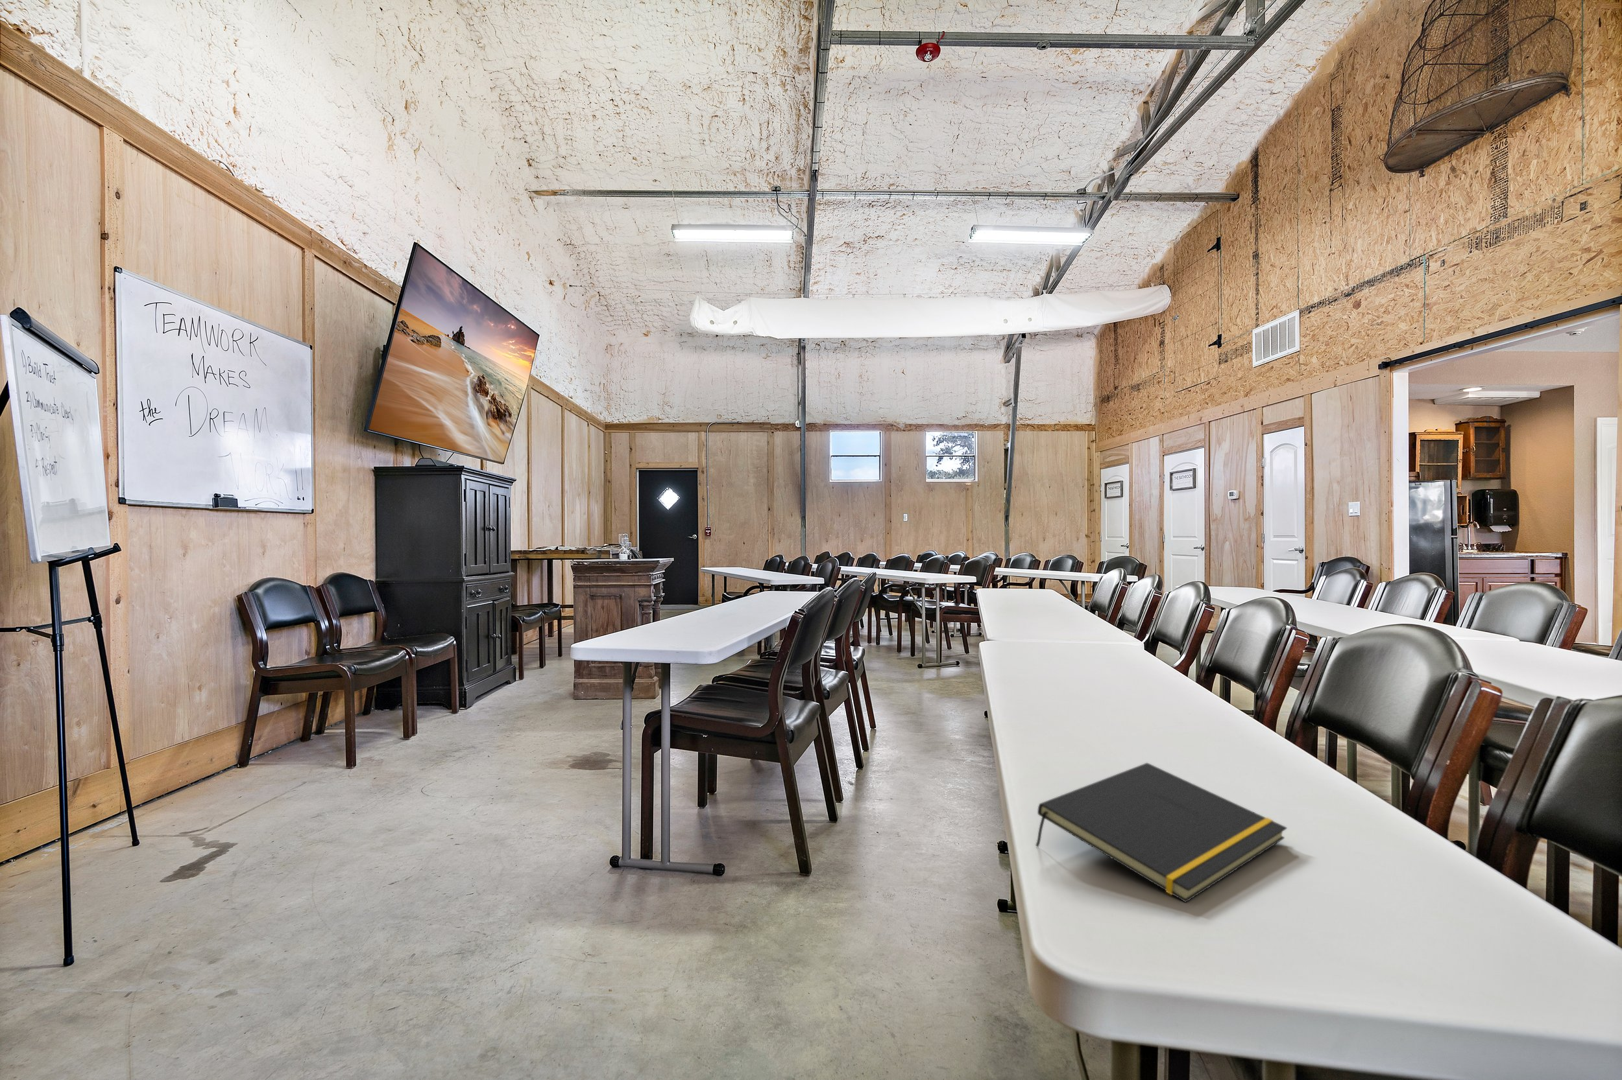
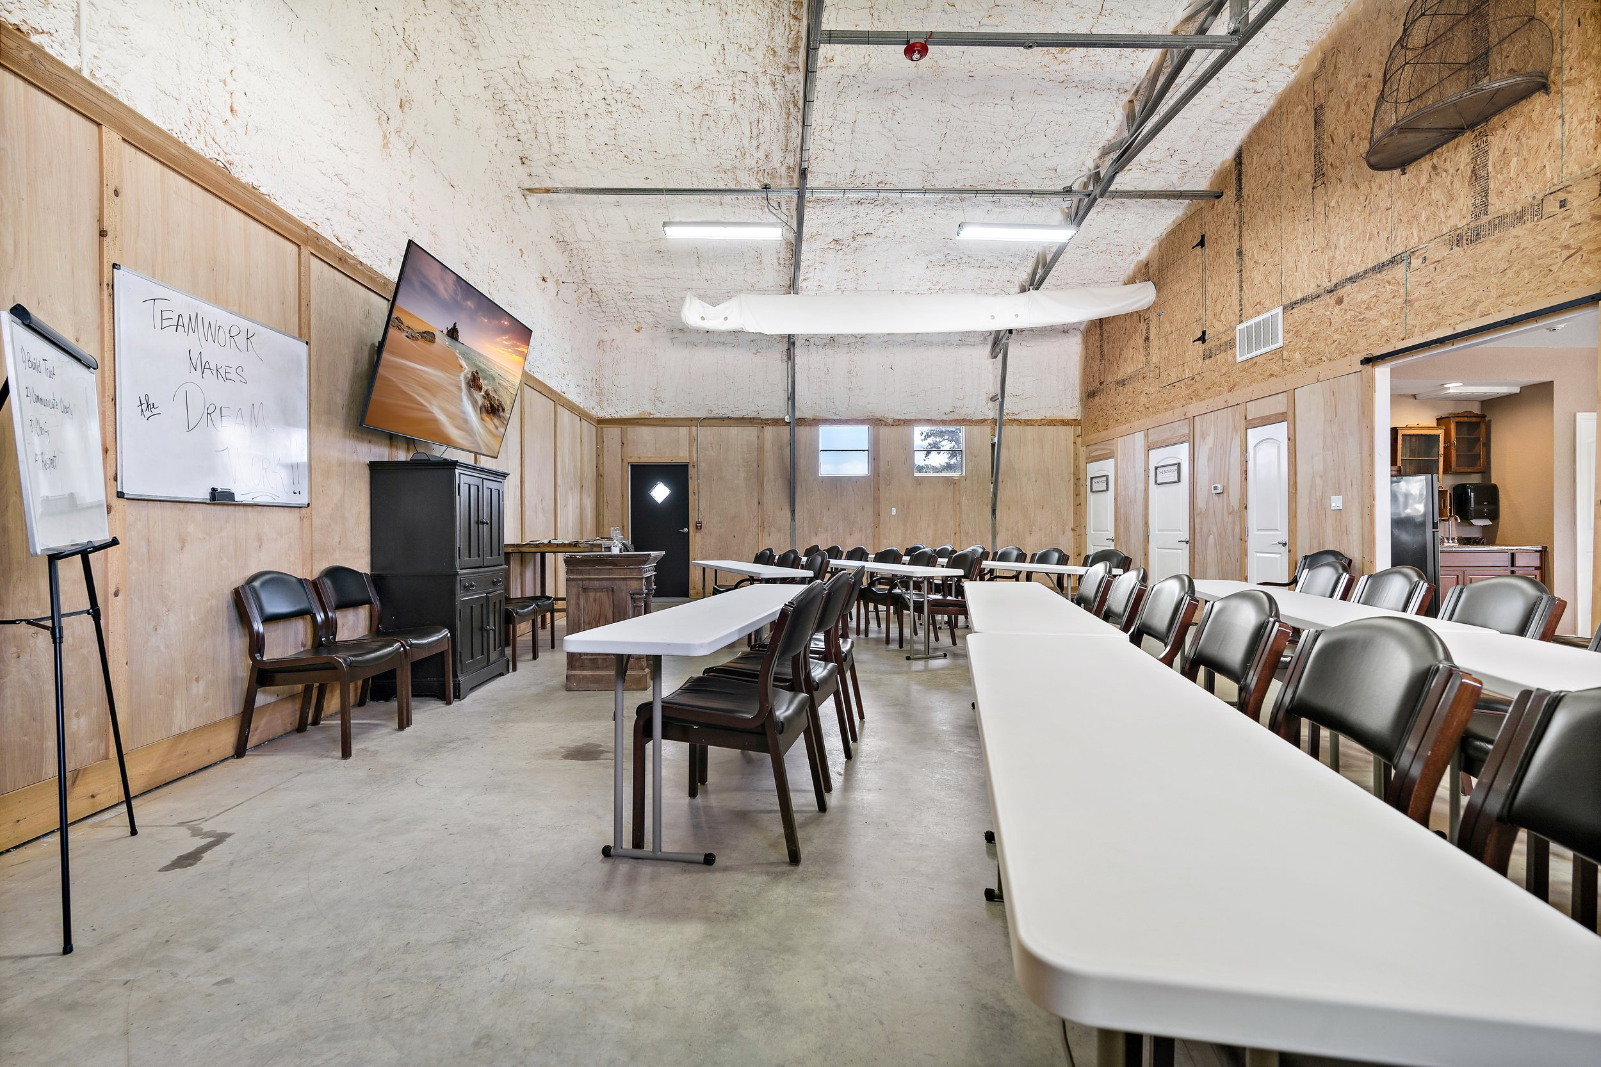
- notepad [1035,762,1287,903]
